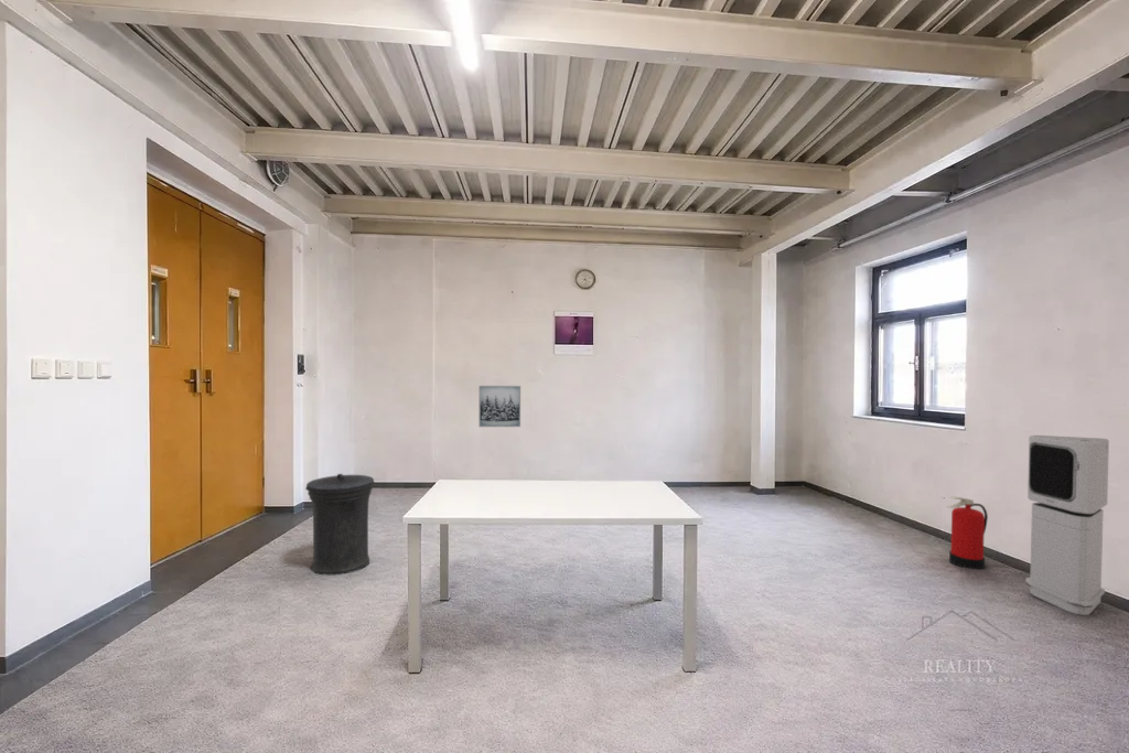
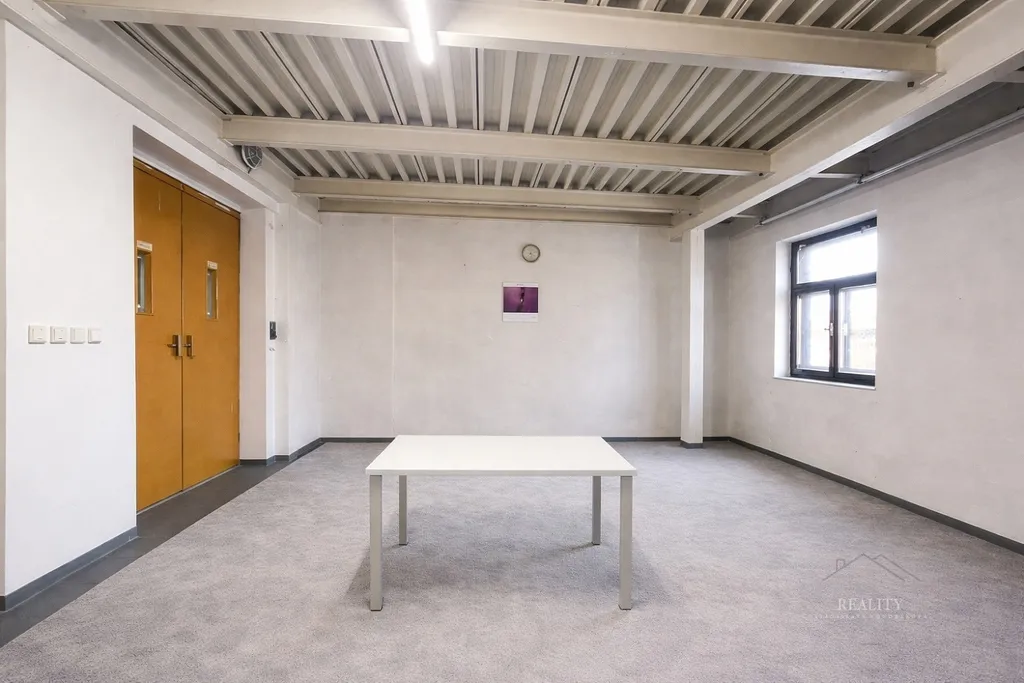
- fire extinguisher [946,496,989,570]
- trash can [304,473,376,577]
- air purifier [1024,434,1110,616]
- wall art [477,385,522,428]
